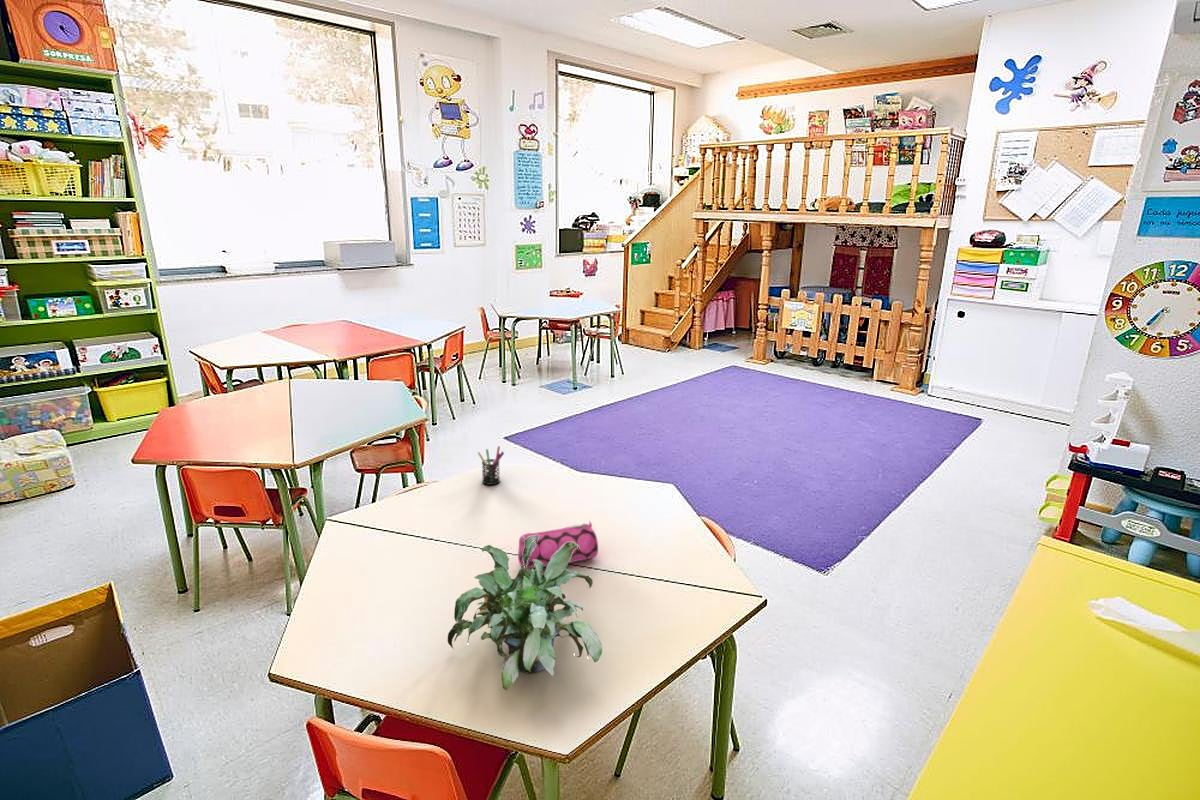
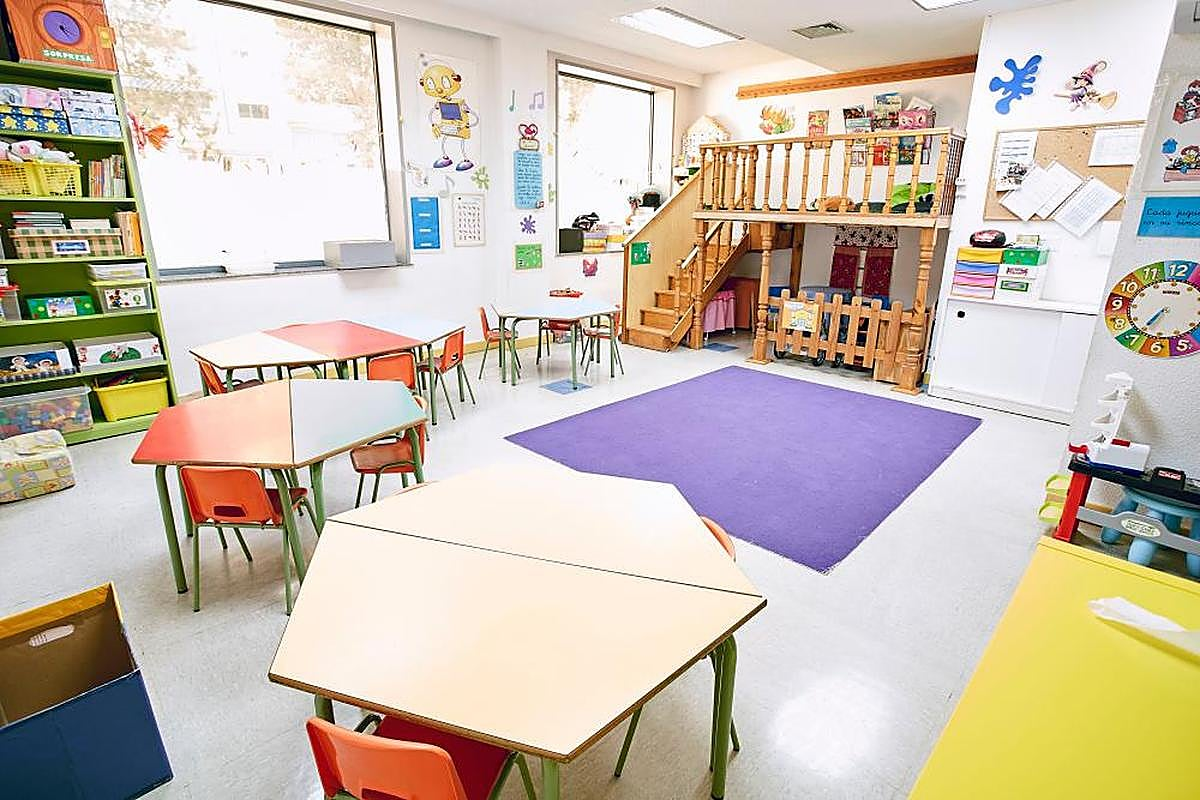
- potted plant [447,535,603,691]
- pencil case [517,520,599,569]
- pen holder [477,445,505,486]
